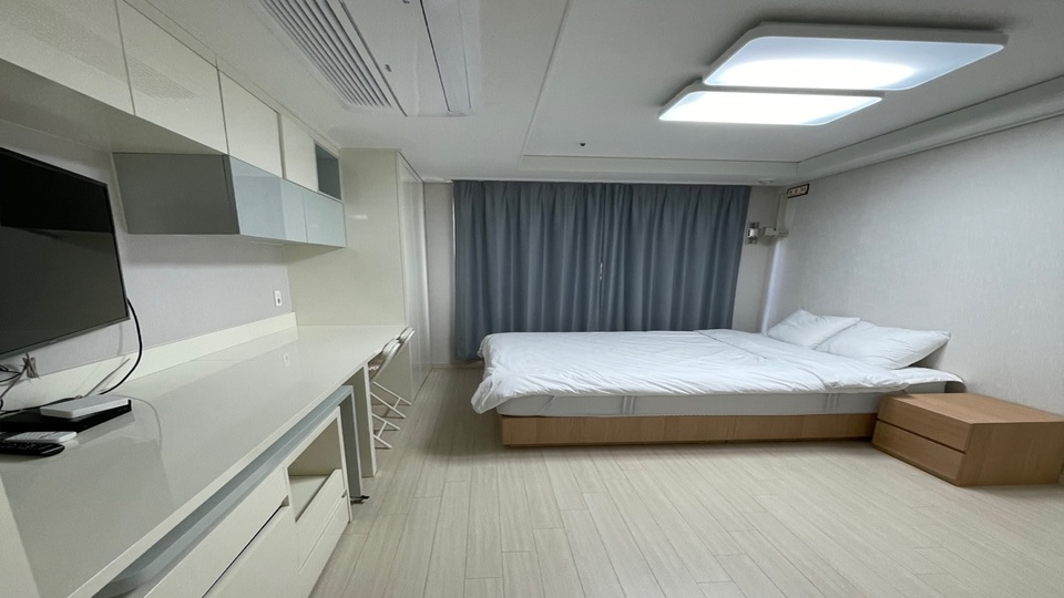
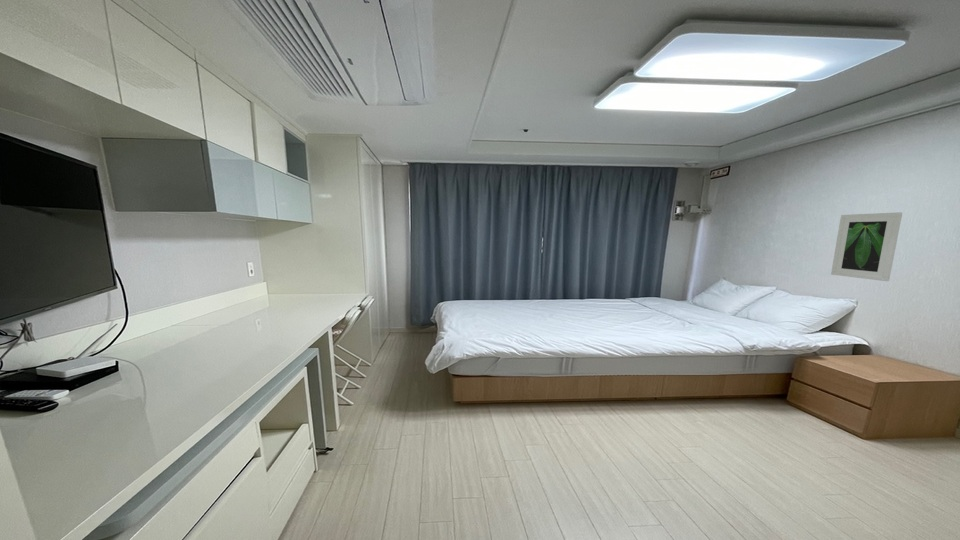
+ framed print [830,211,903,282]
